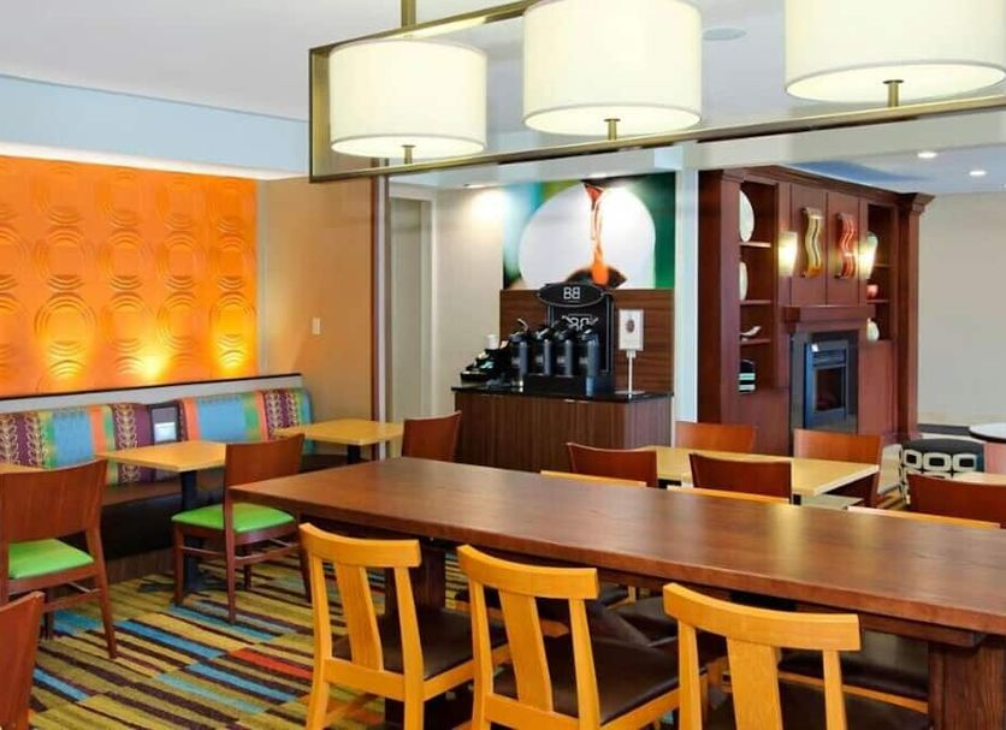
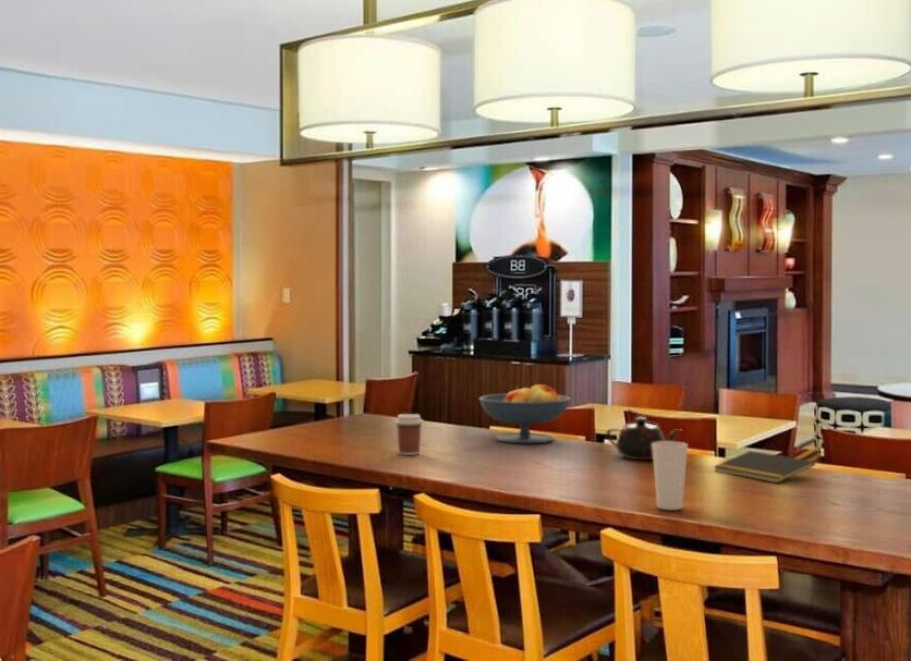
+ teapot [605,416,682,461]
+ notepad [713,450,816,485]
+ coffee cup [393,413,425,456]
+ fruit bowl [477,383,572,444]
+ cup [652,440,689,511]
